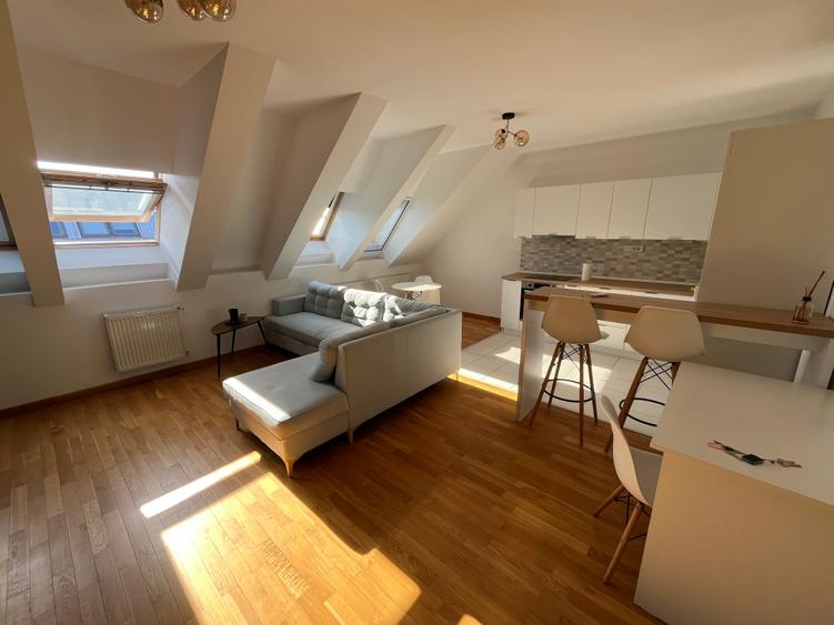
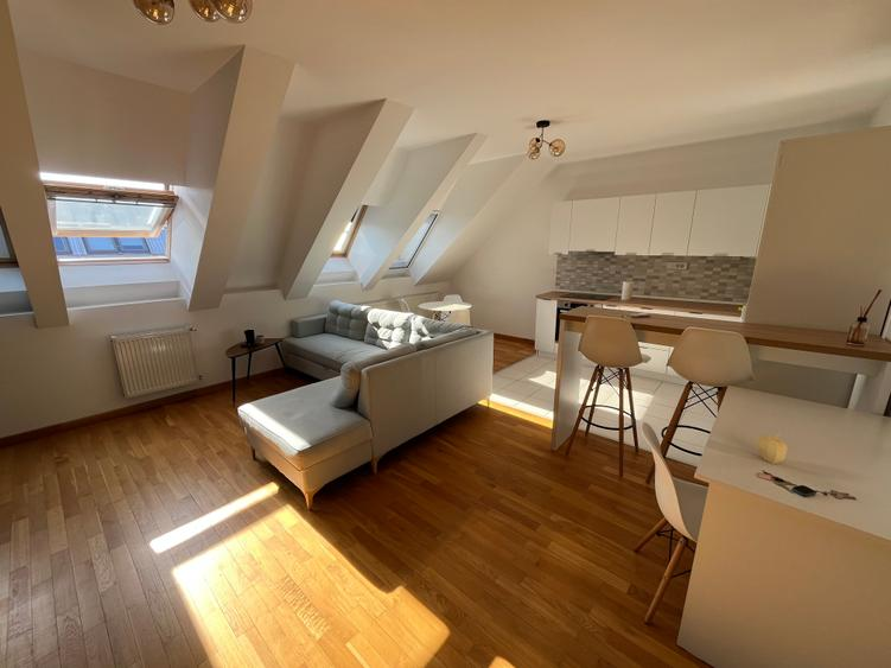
+ fruit [756,432,789,465]
